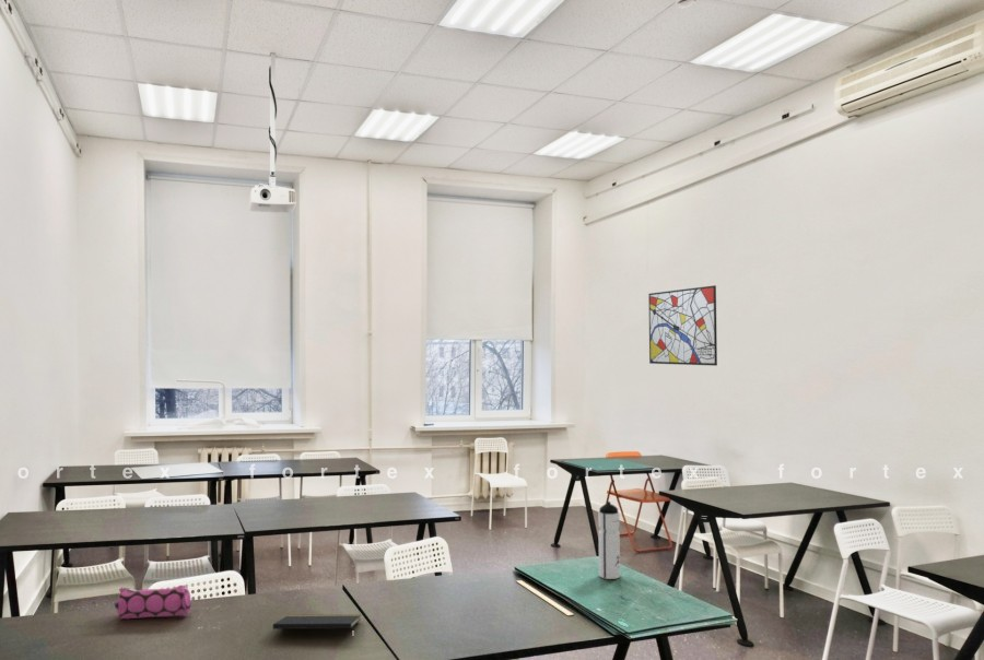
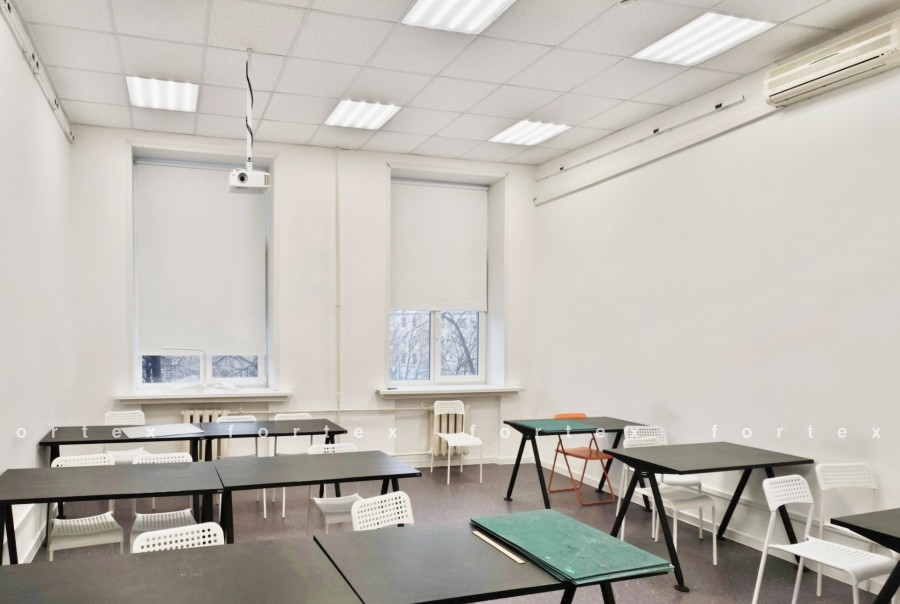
- pencil case [114,585,192,620]
- wall art [647,284,718,367]
- water bottle [597,500,621,580]
- notepad [272,613,362,640]
